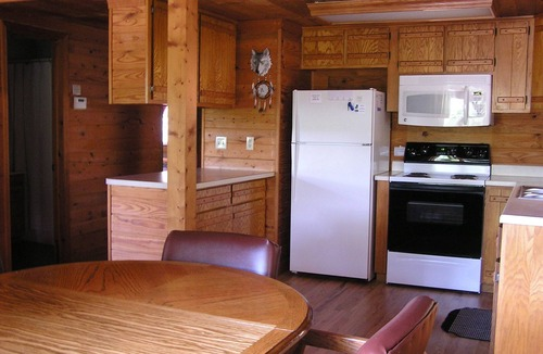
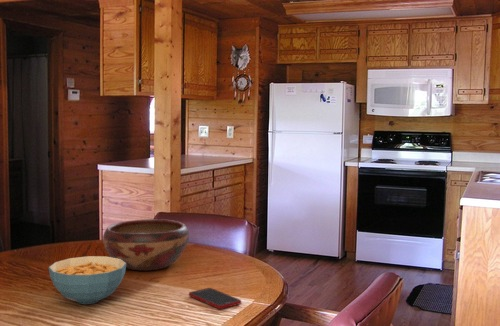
+ cereal bowl [48,255,127,305]
+ decorative bowl [102,218,190,271]
+ cell phone [188,287,242,310]
